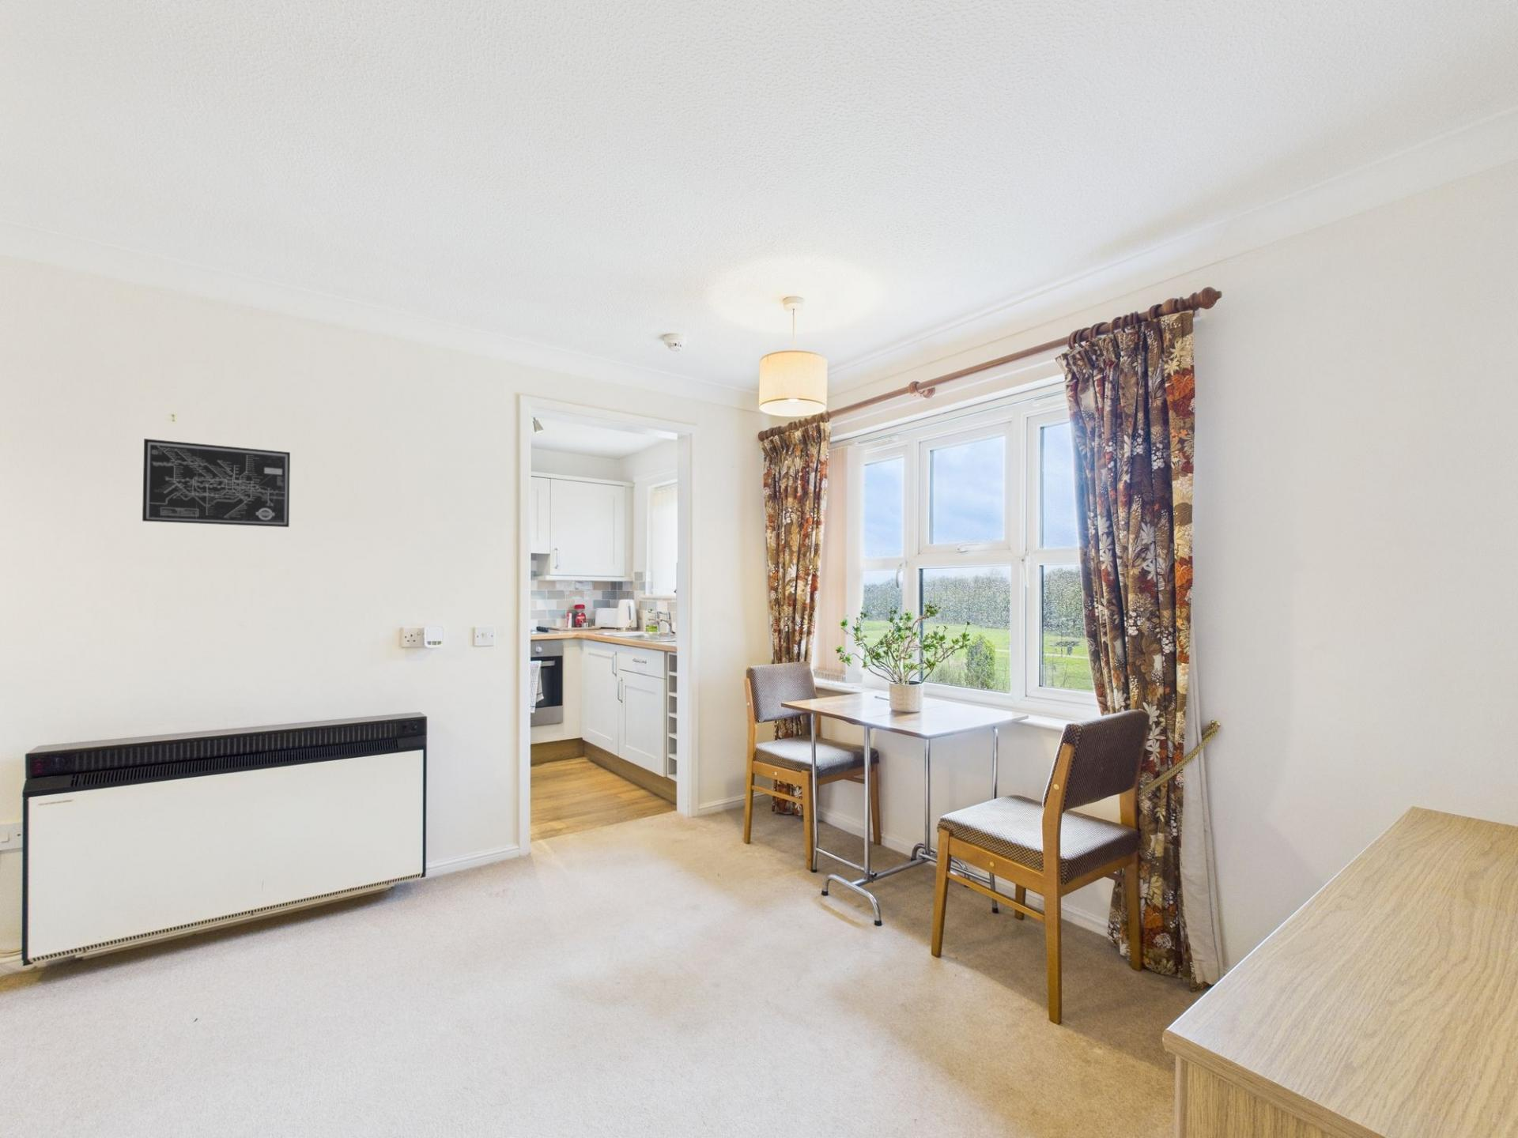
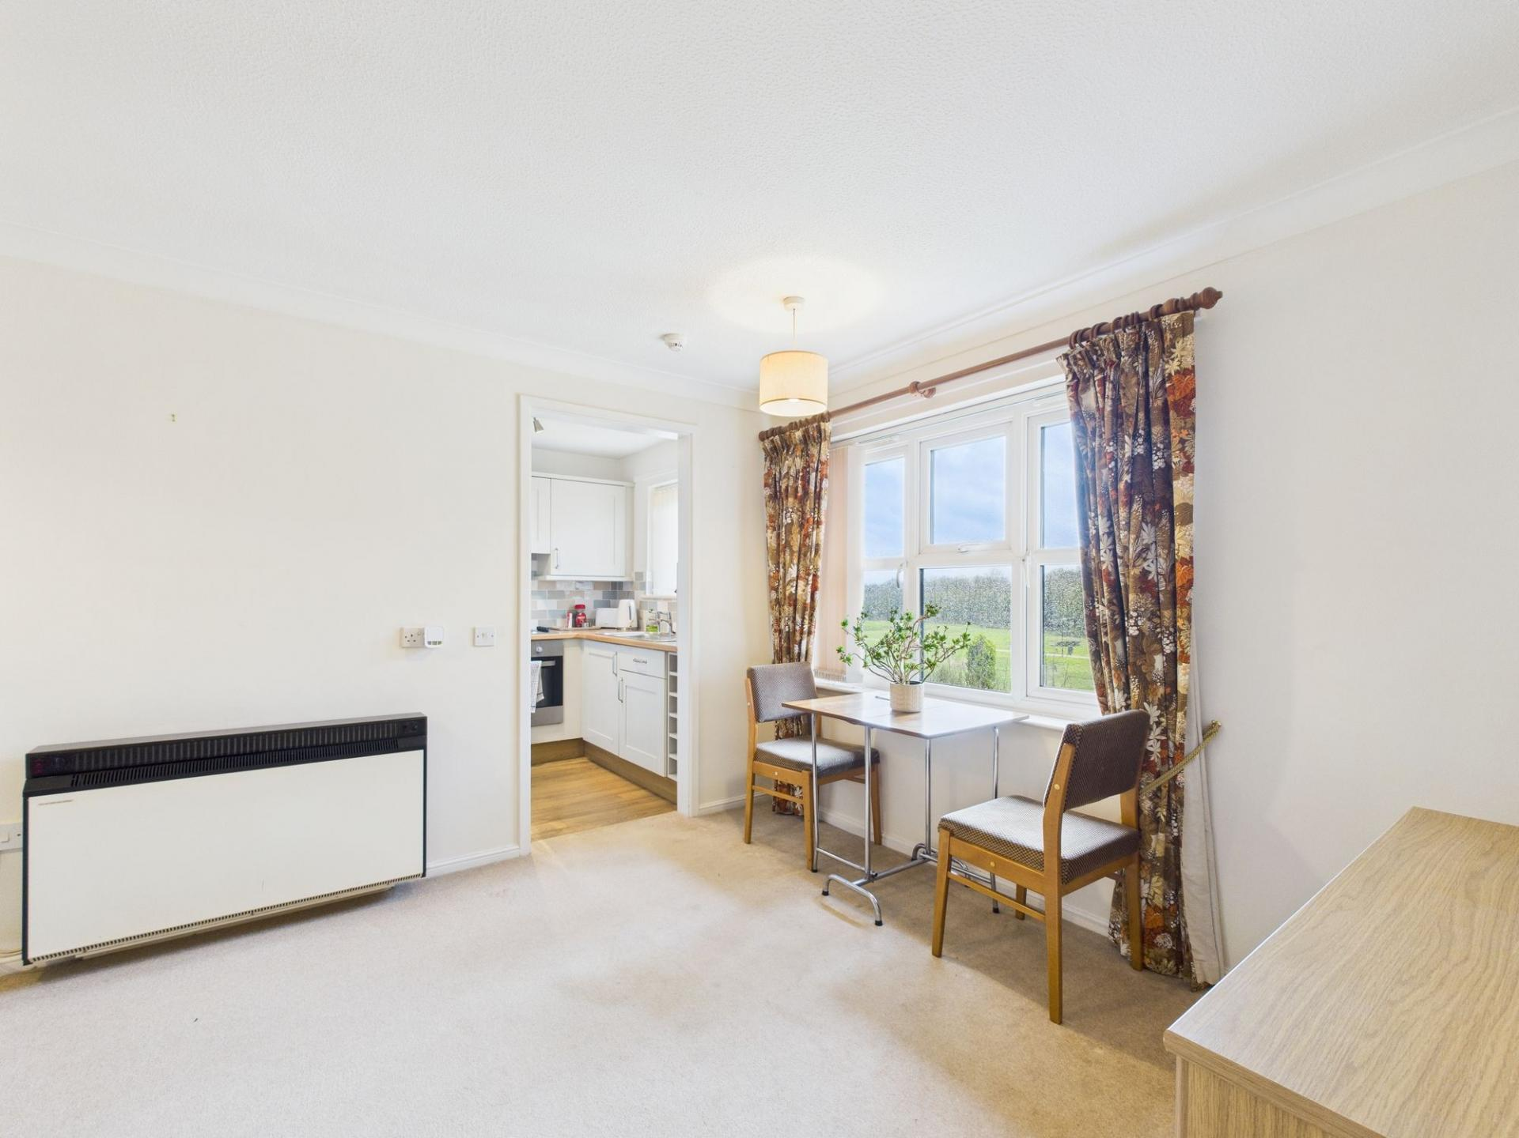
- wall art [141,438,290,528]
